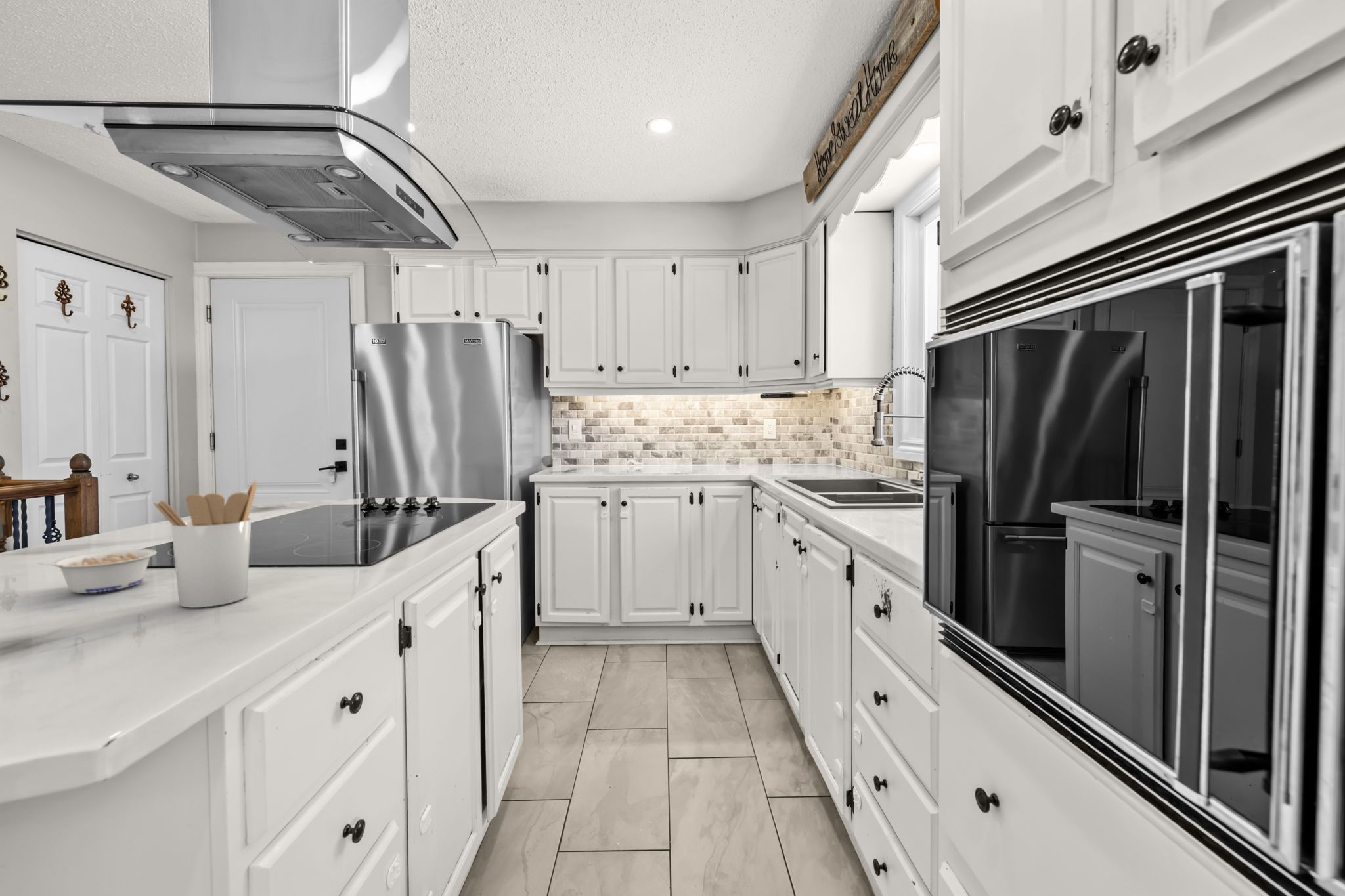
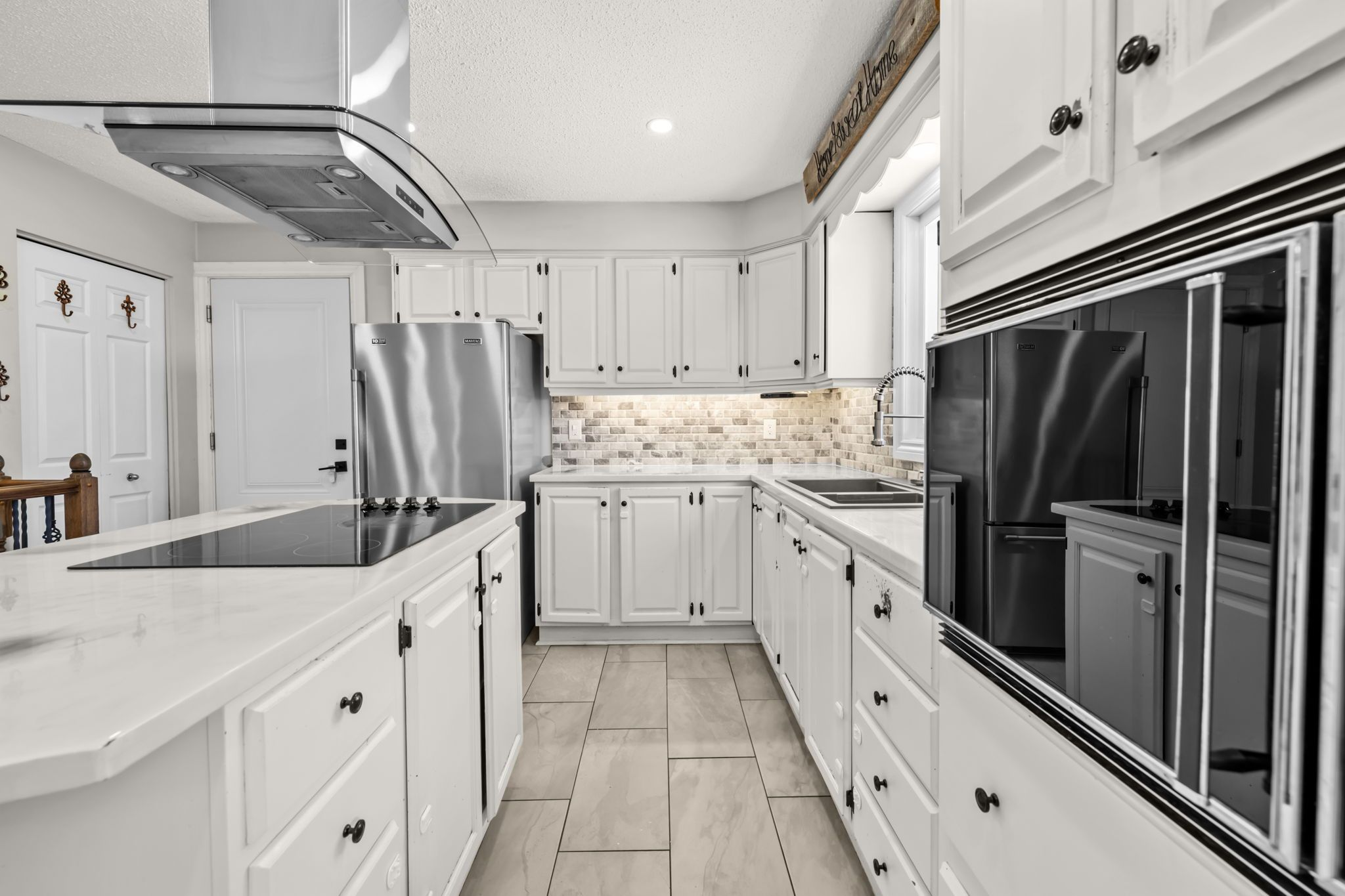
- utensil holder [153,480,257,608]
- legume [37,549,158,594]
